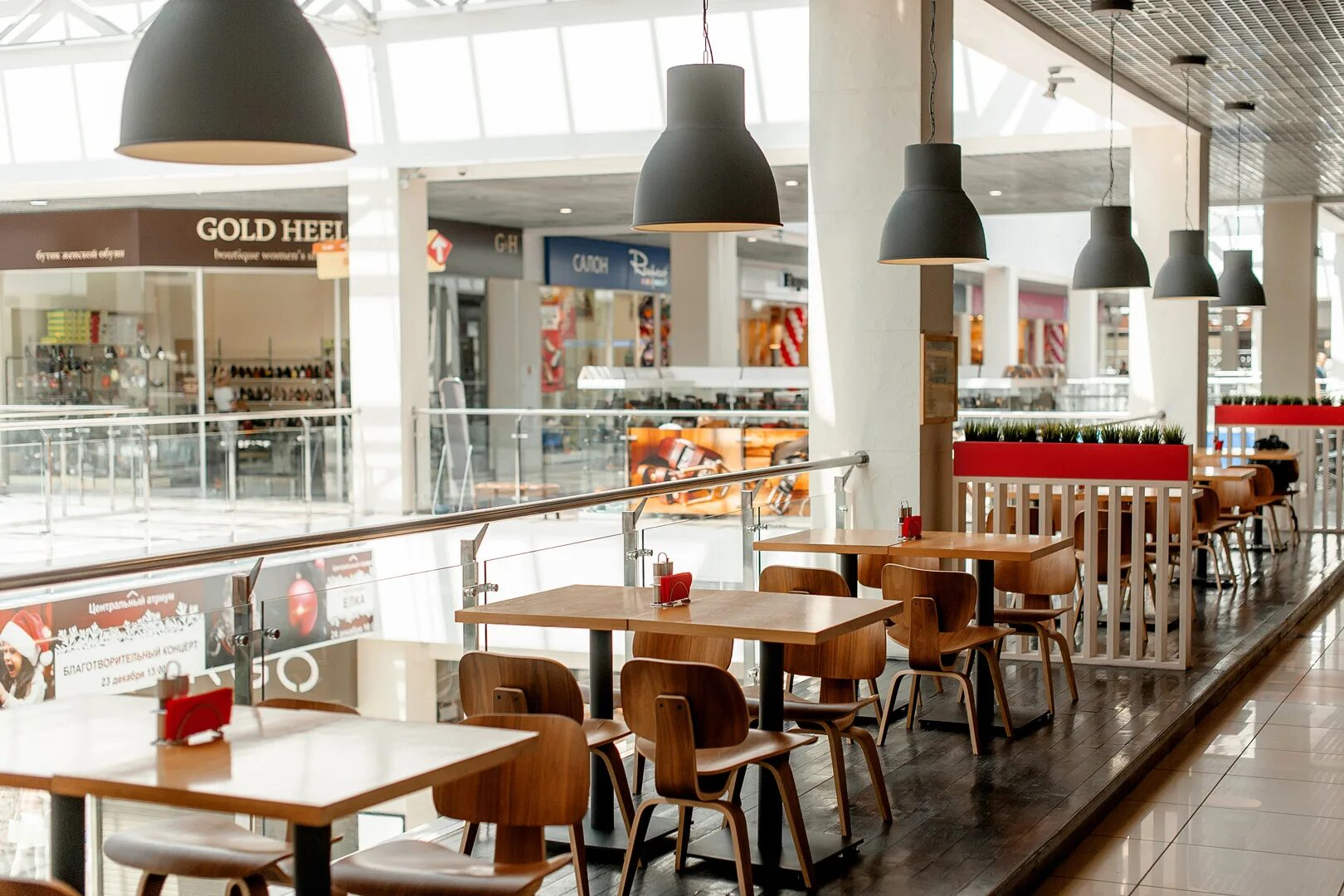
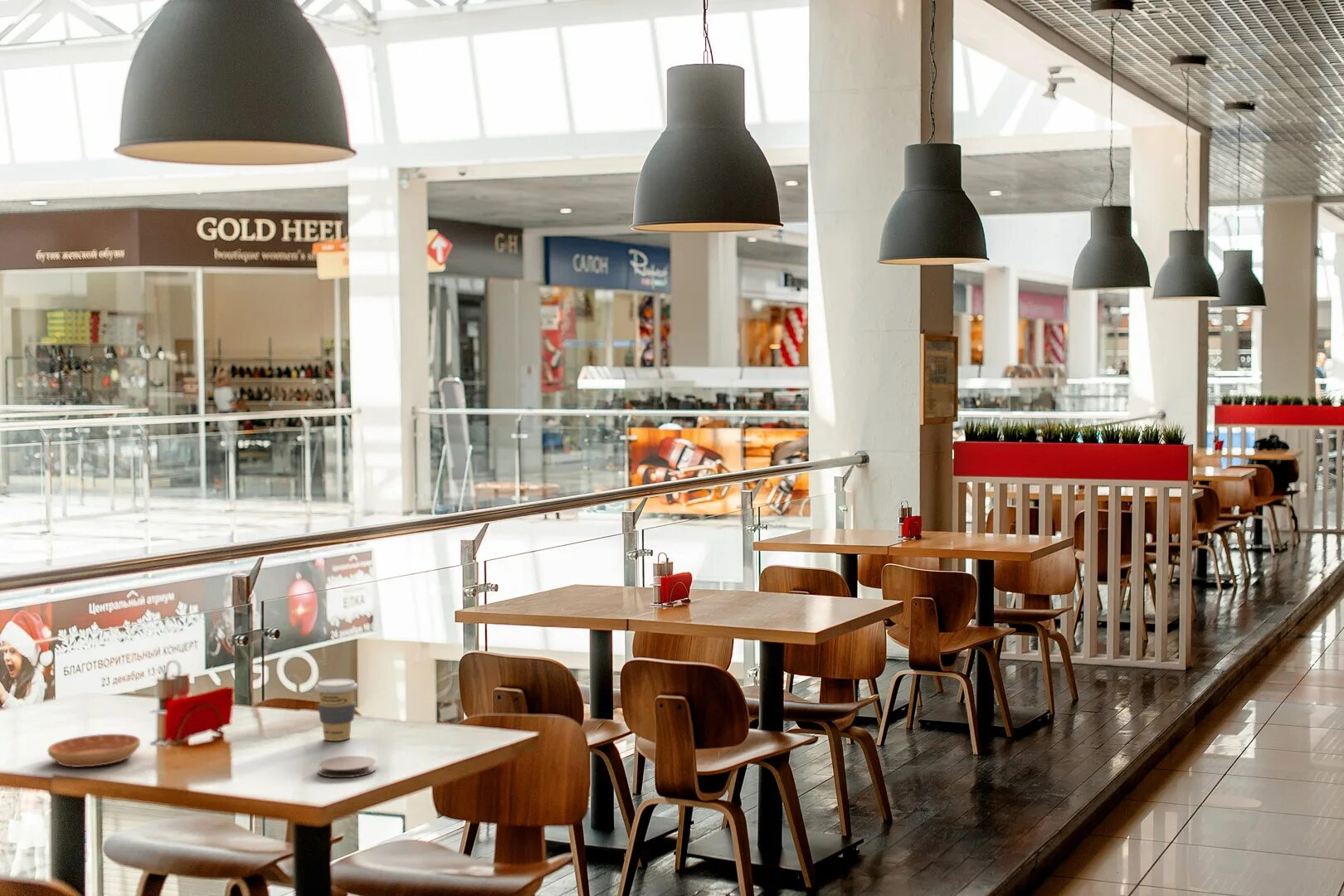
+ saucer [46,733,141,768]
+ coaster [317,755,377,778]
+ coffee cup [314,678,358,742]
